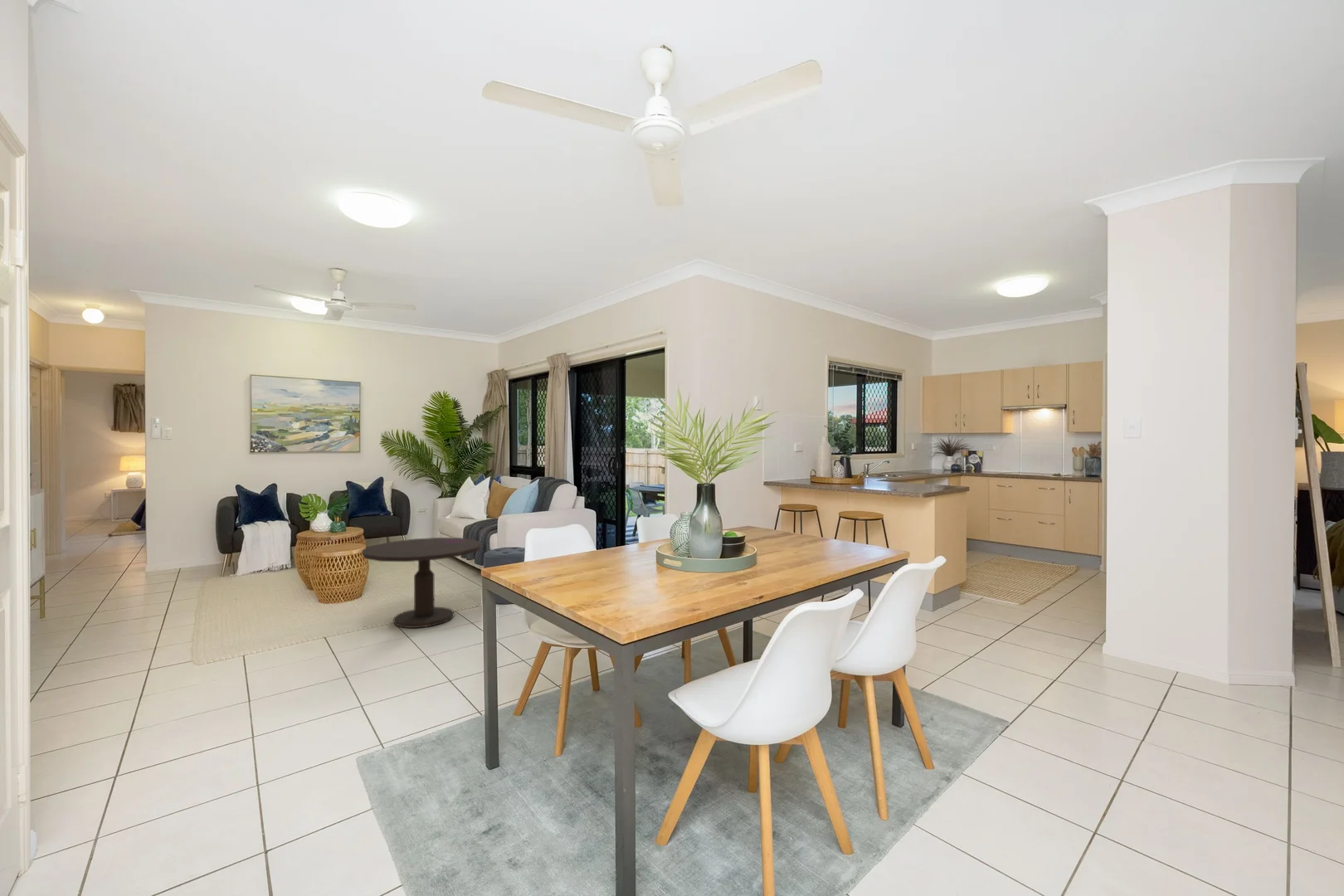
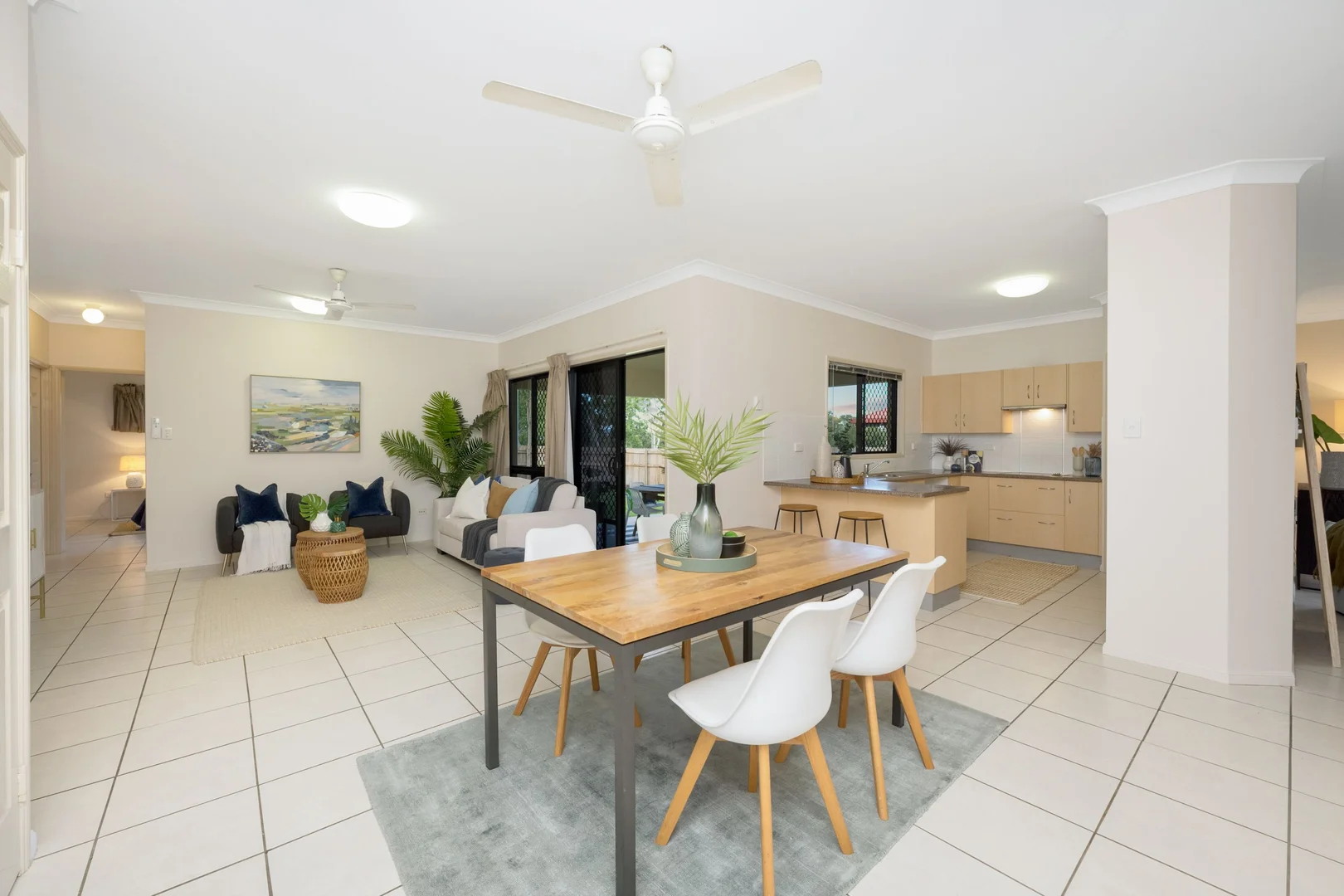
- side table [361,537,483,629]
